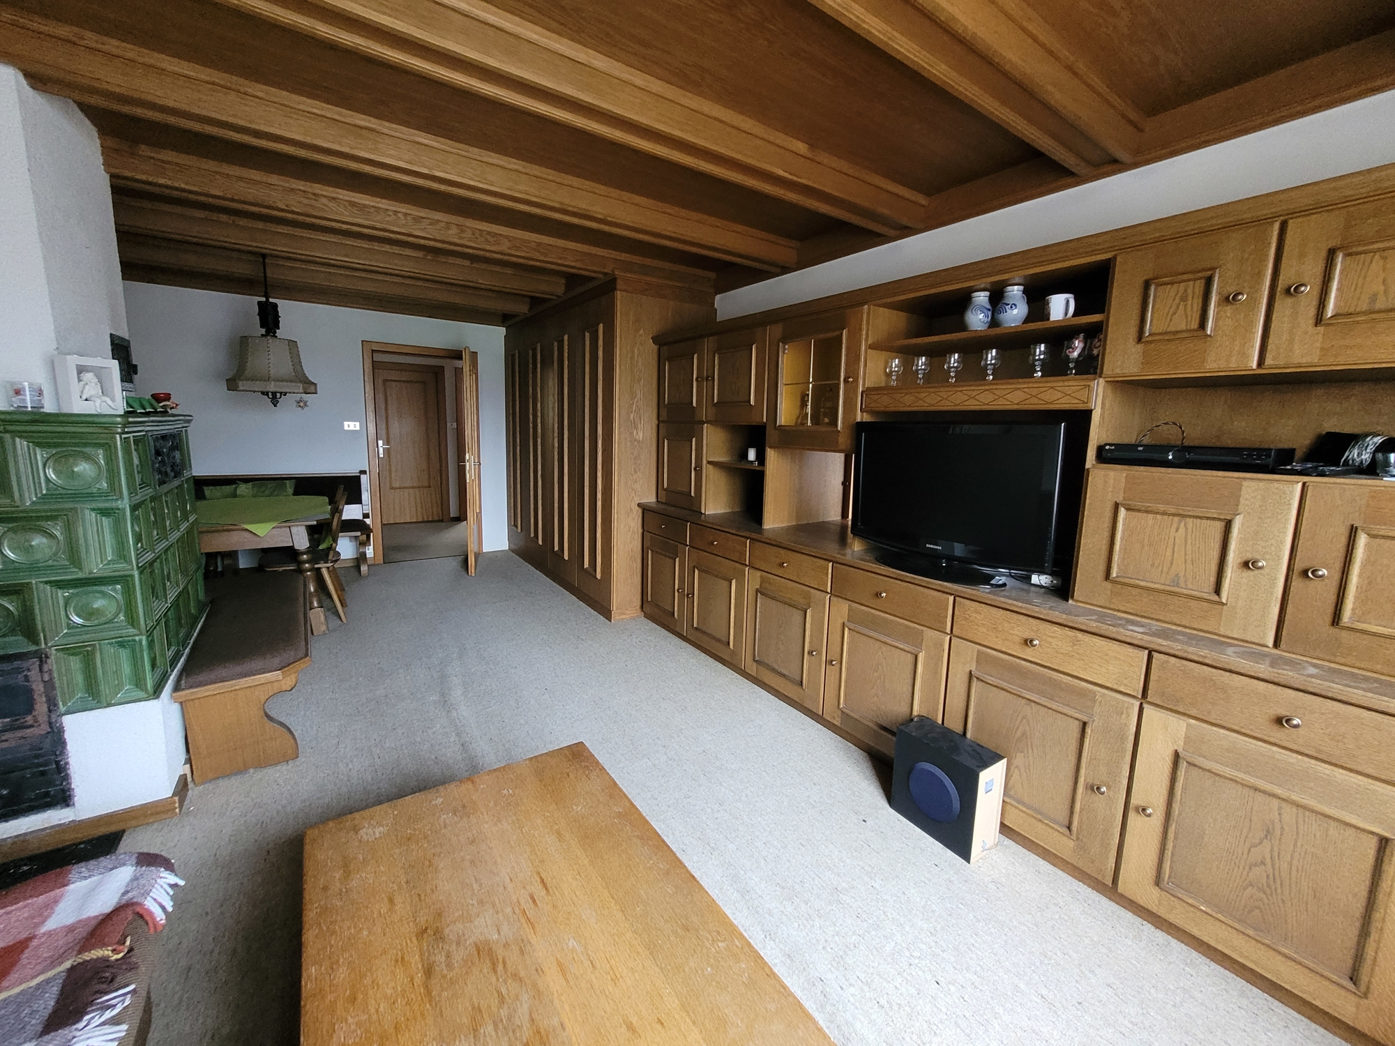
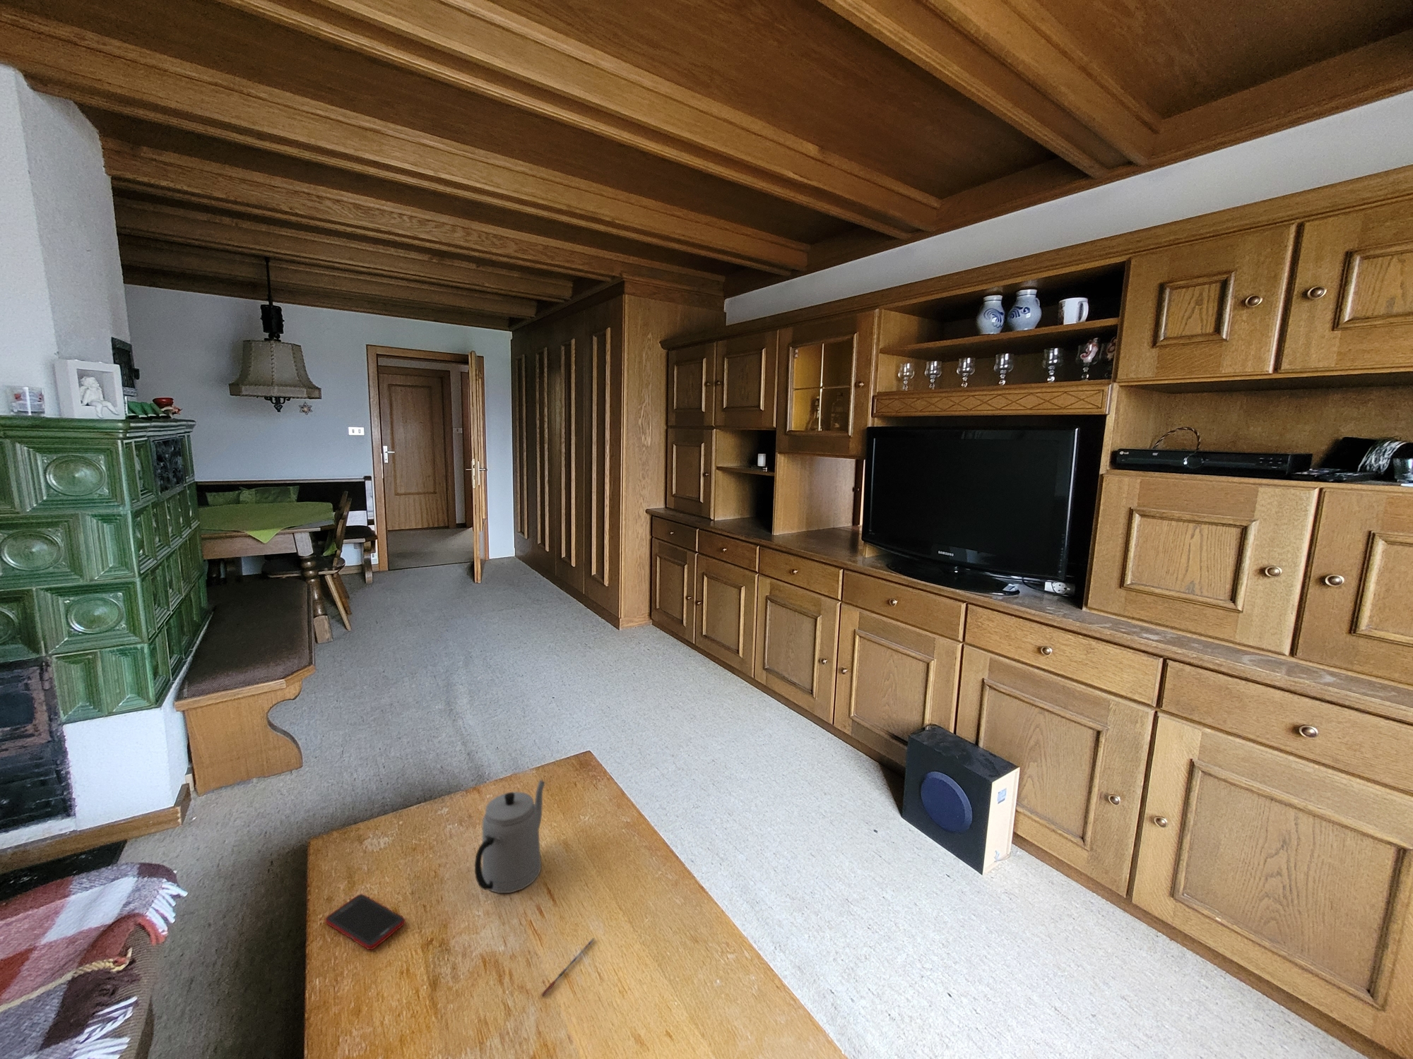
+ cell phone [325,893,406,950]
+ pen [541,937,595,997]
+ teapot [474,779,545,893]
